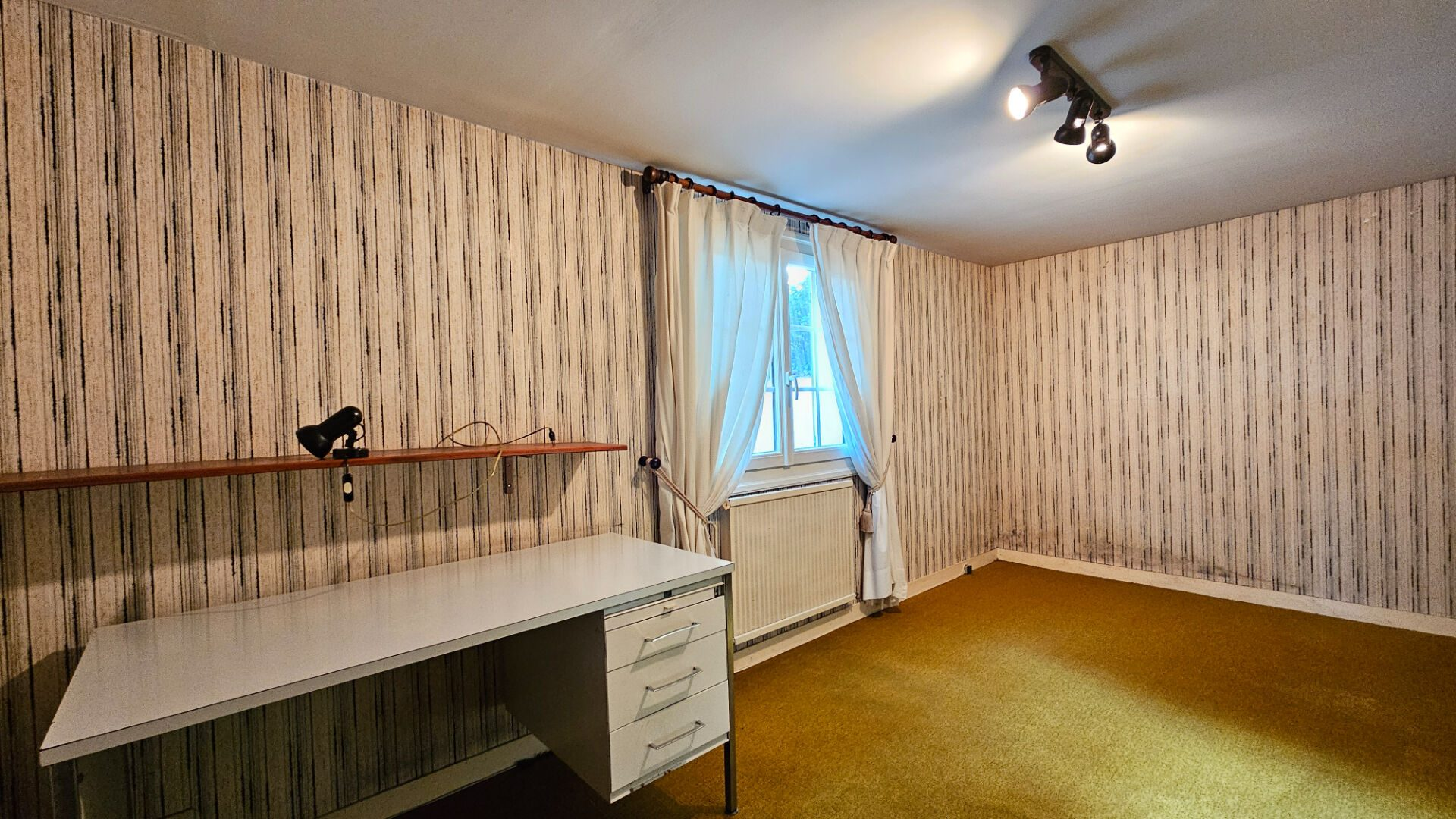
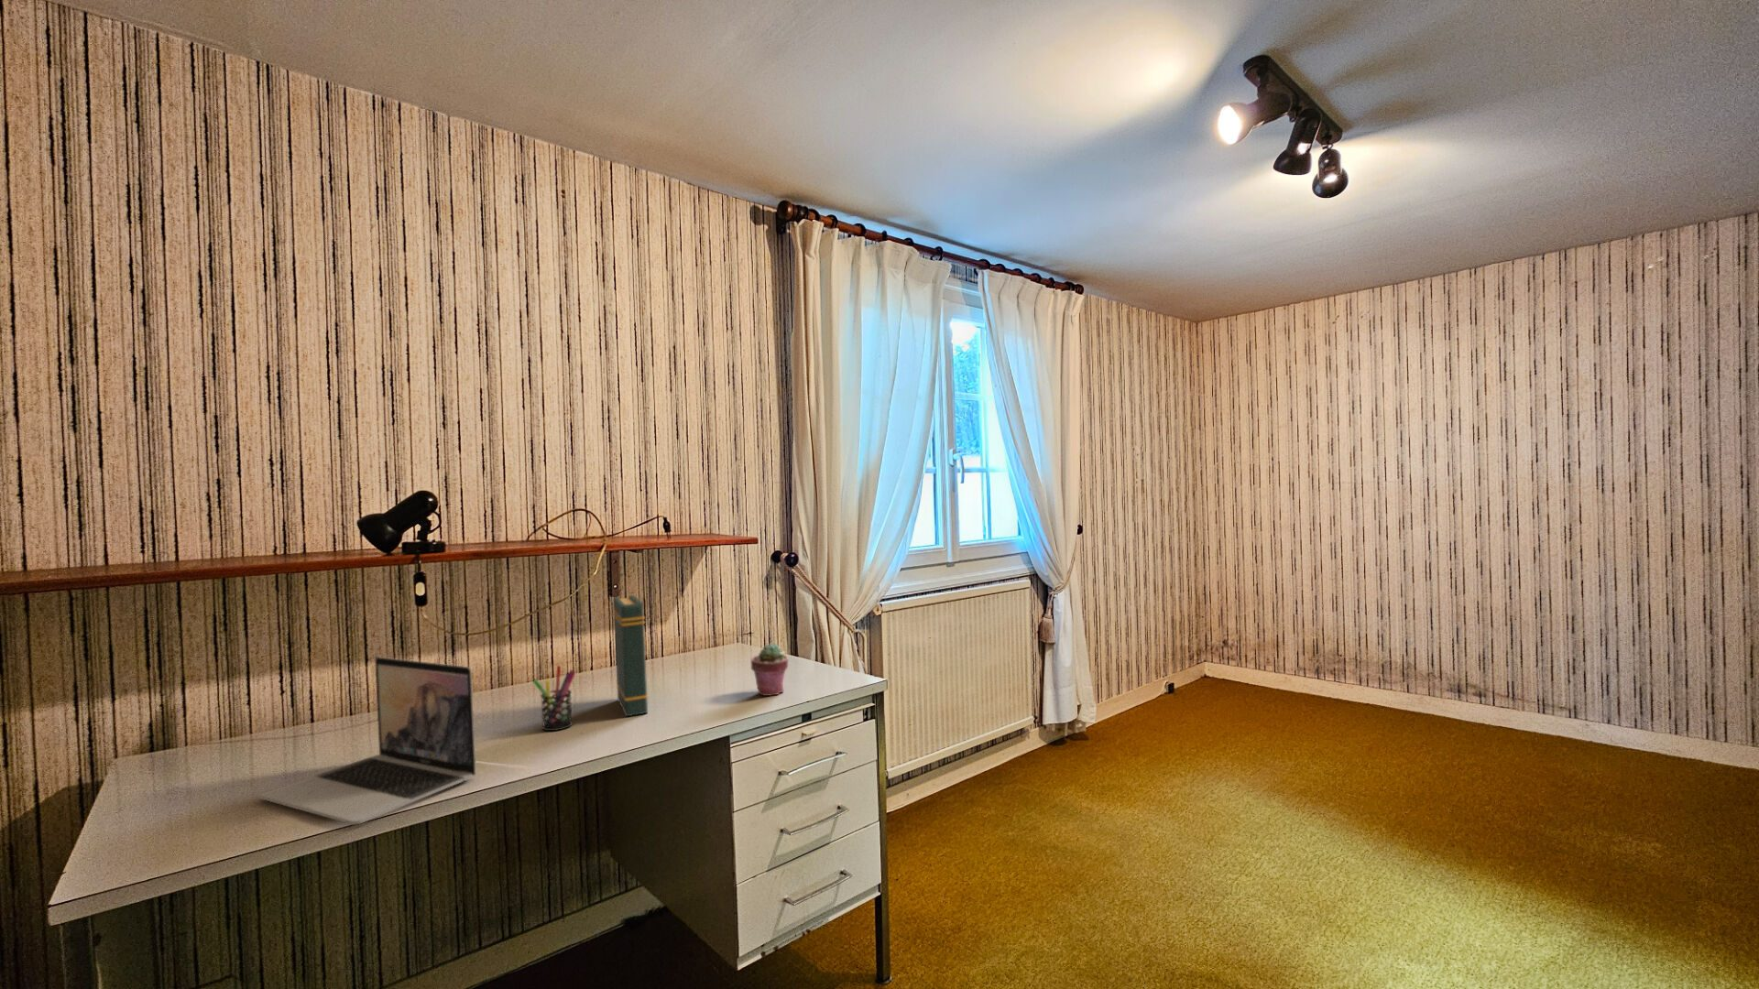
+ potted succulent [750,642,789,697]
+ book [613,594,650,719]
+ laptop [260,656,476,826]
+ pen holder [533,665,576,732]
